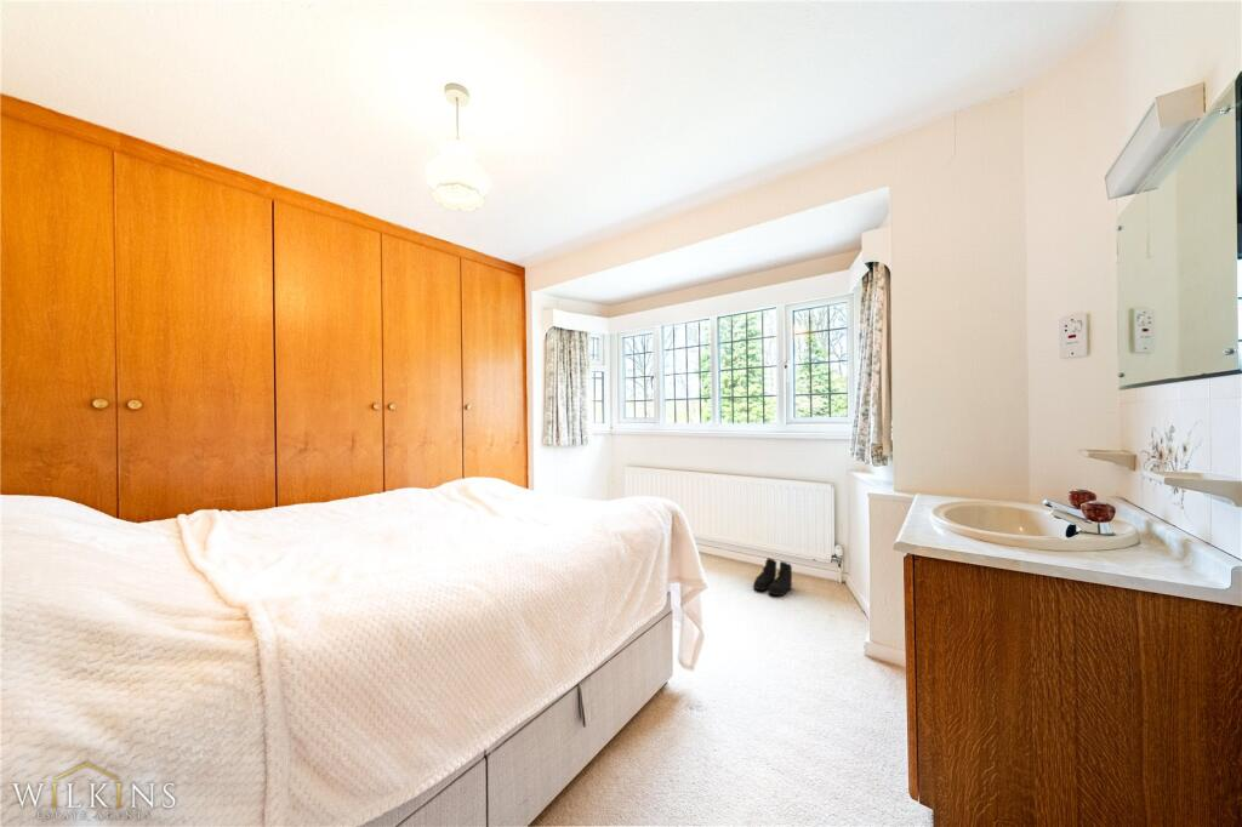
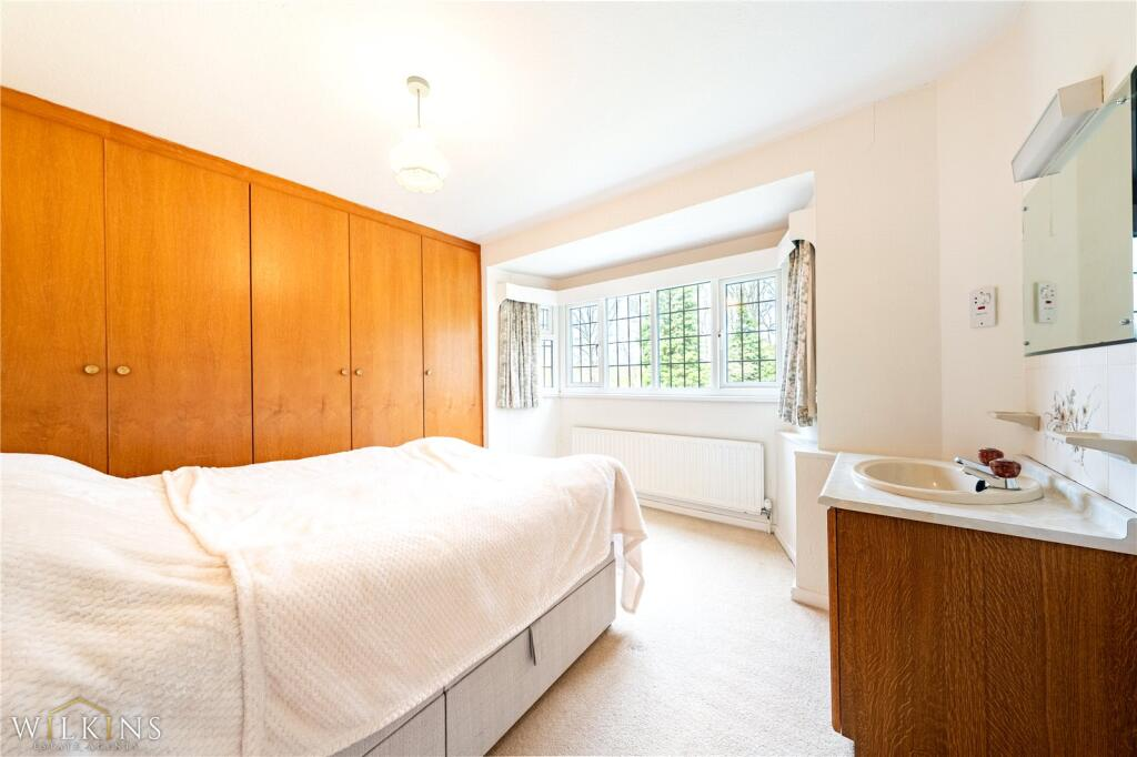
- boots [752,557,793,597]
